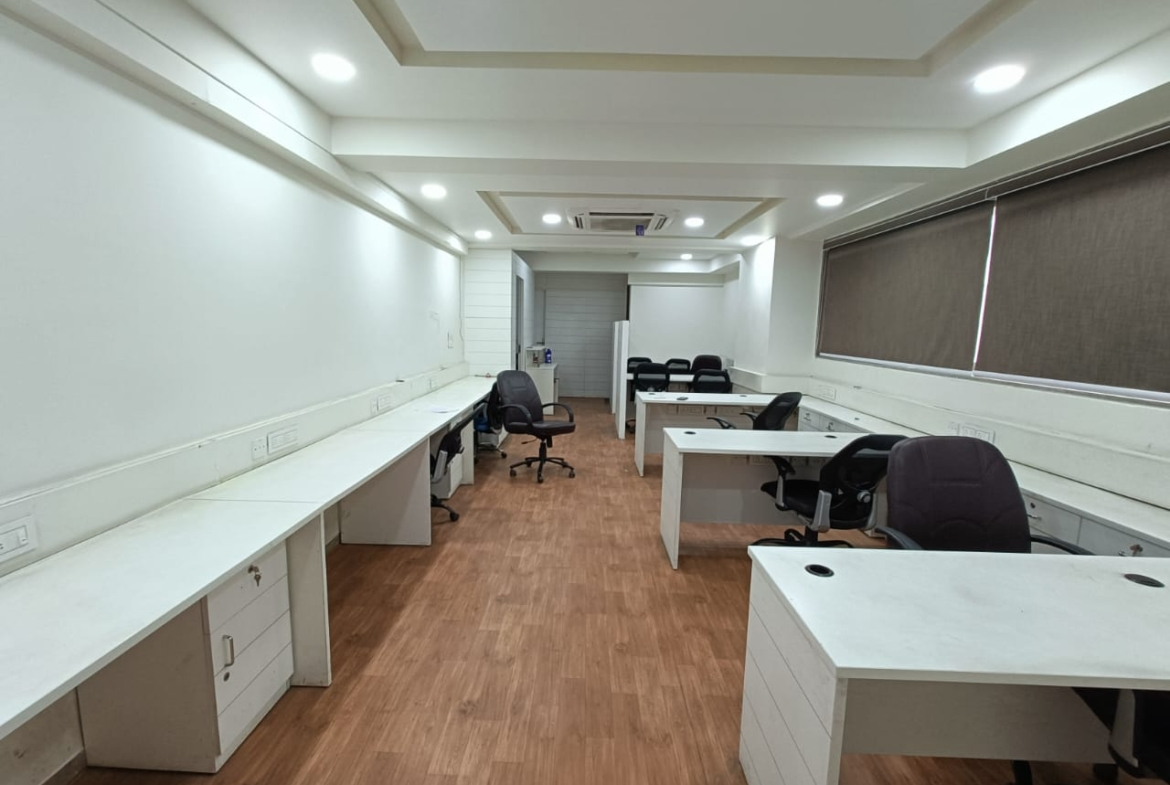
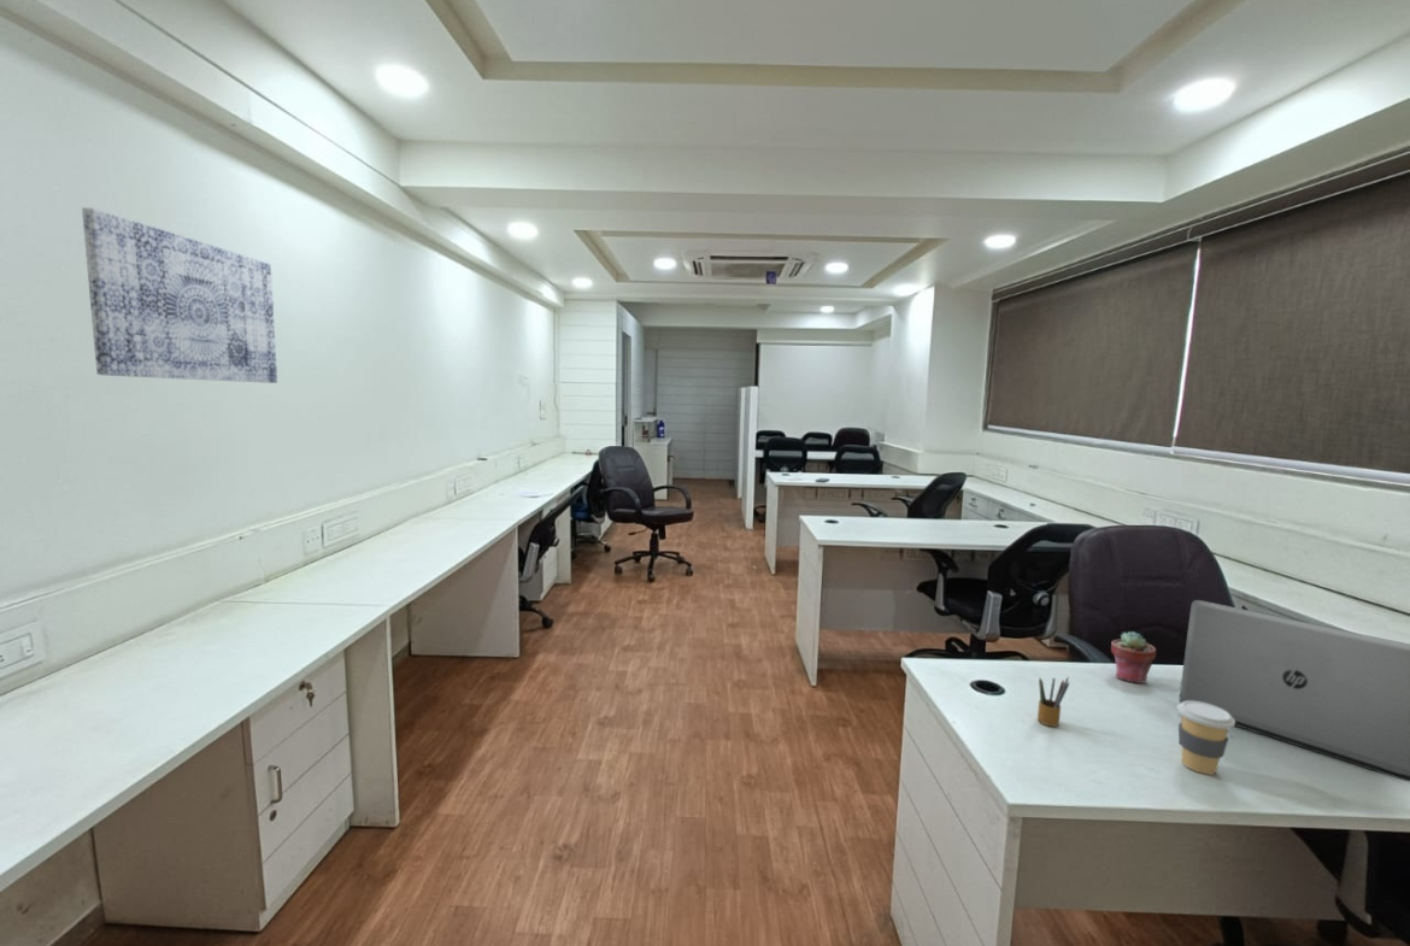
+ coffee cup [1176,701,1235,775]
+ pencil box [1036,676,1070,728]
+ wall art [81,206,278,384]
+ laptop [1177,599,1410,782]
+ potted succulent [1110,630,1158,684]
